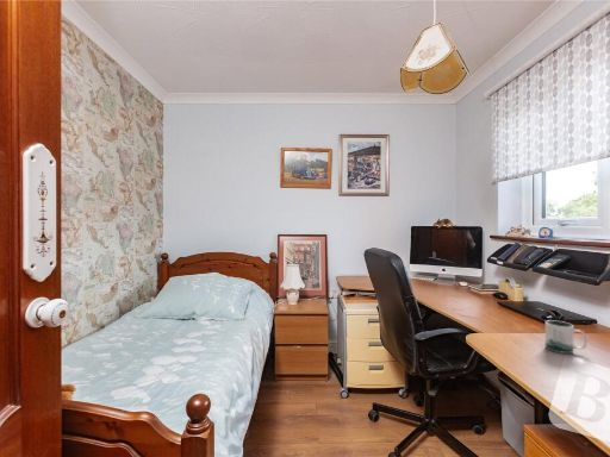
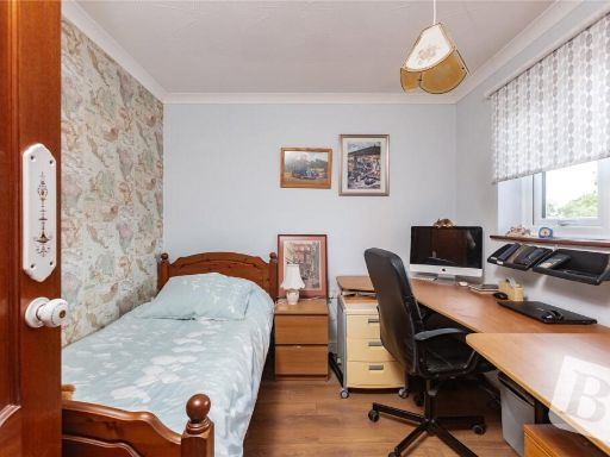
- mug [543,319,589,355]
